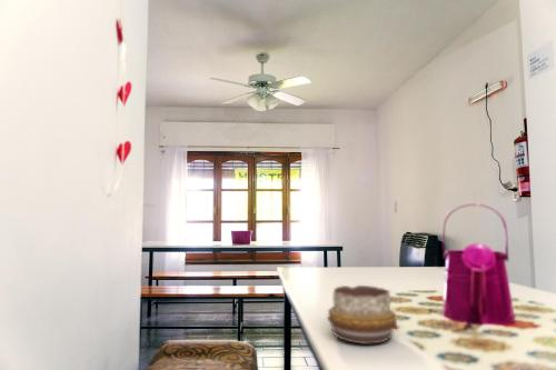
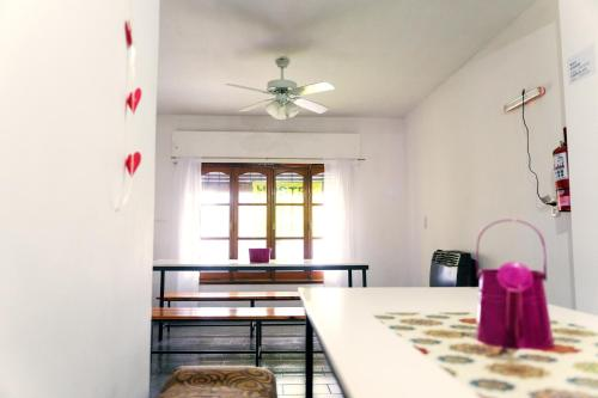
- decorative bowl [327,284,398,346]
